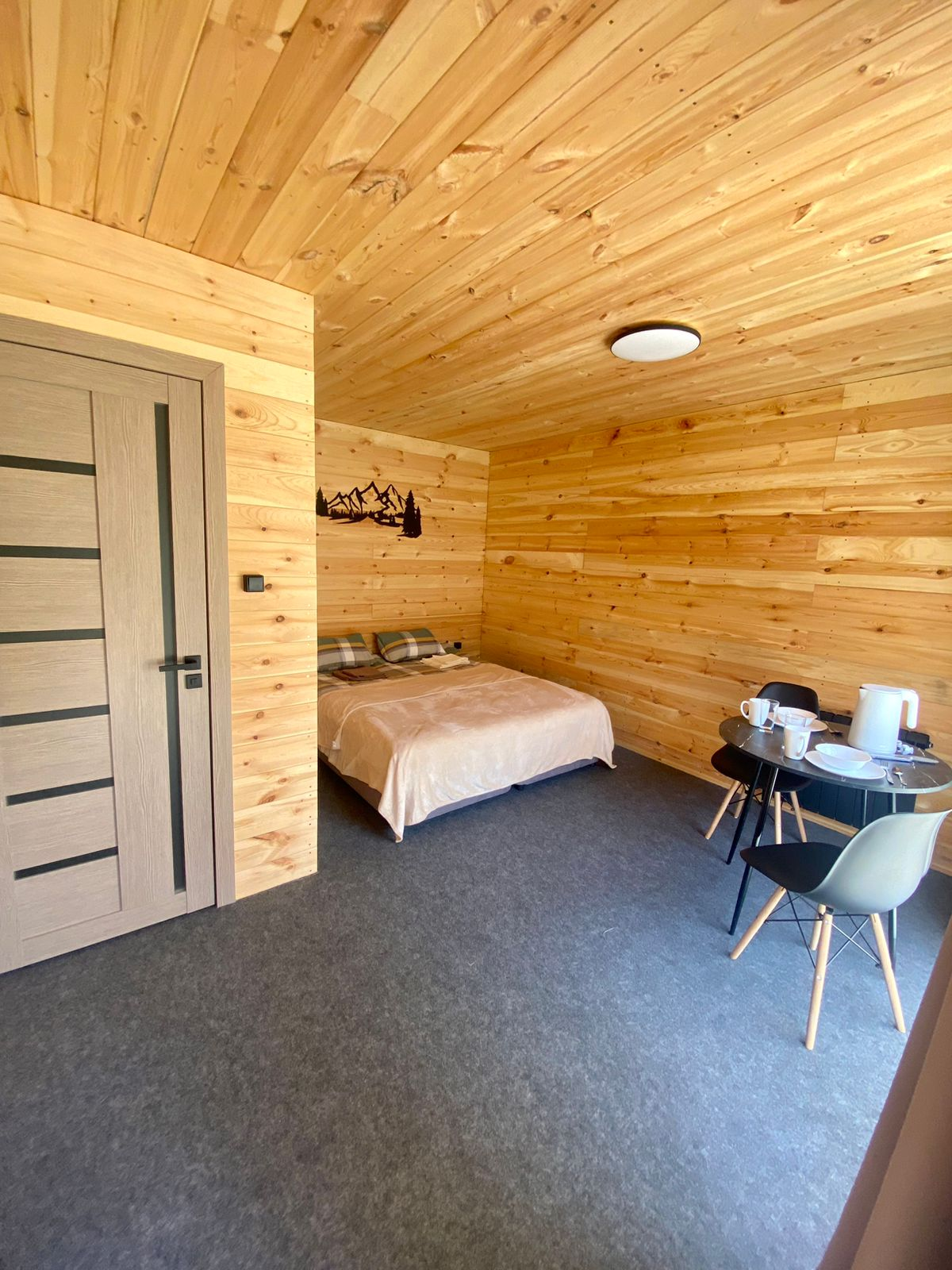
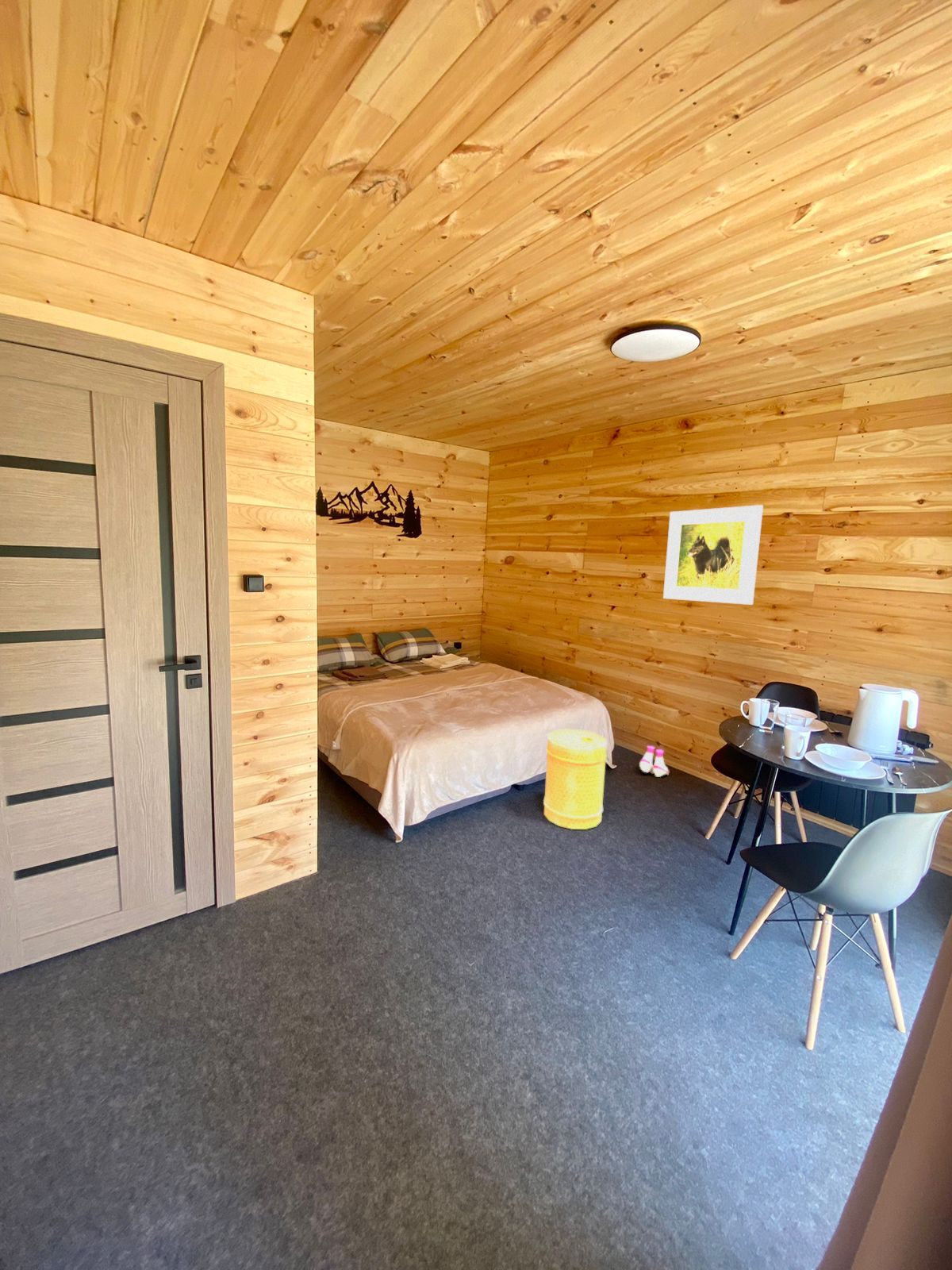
+ boots [639,745,670,778]
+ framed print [662,504,764,606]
+ basket [543,729,608,830]
